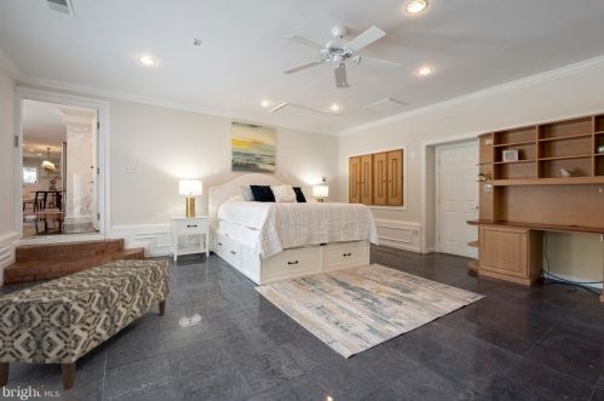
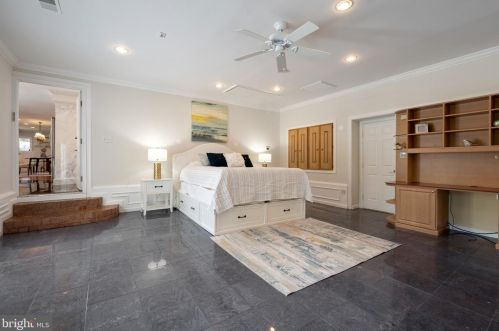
- bench [0,258,171,391]
